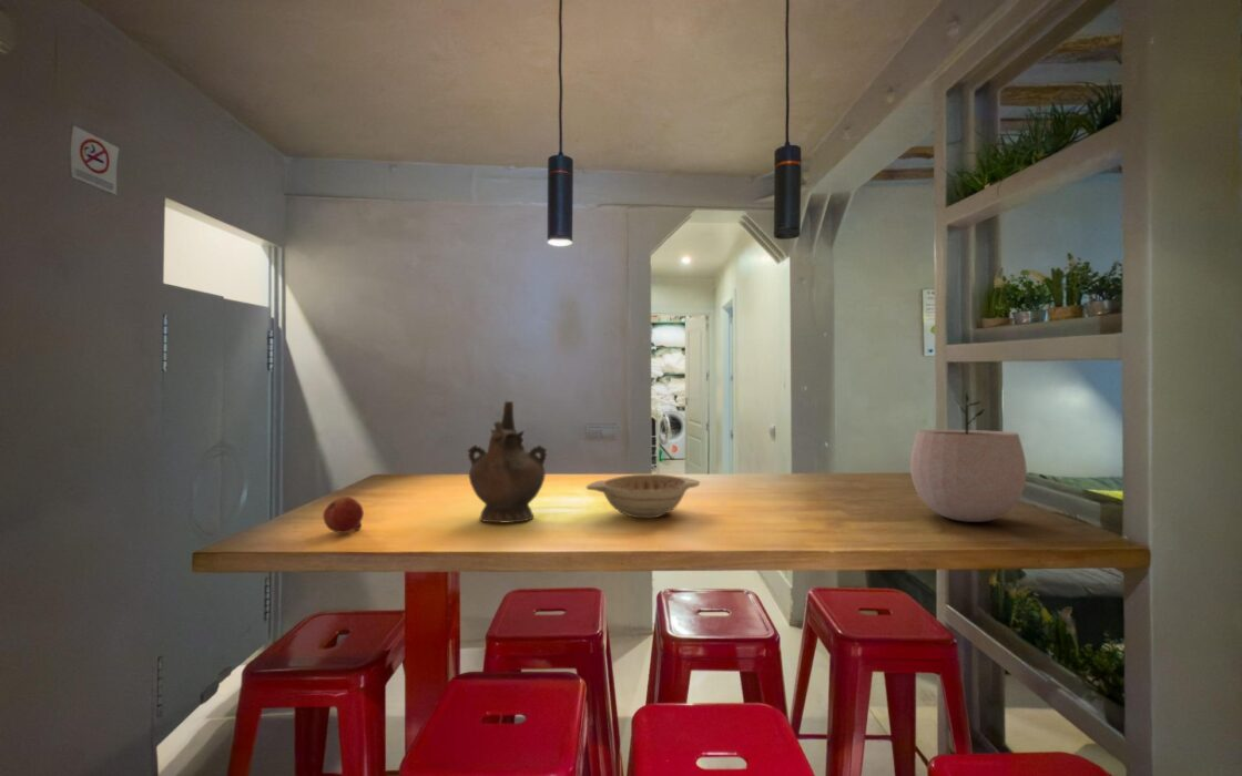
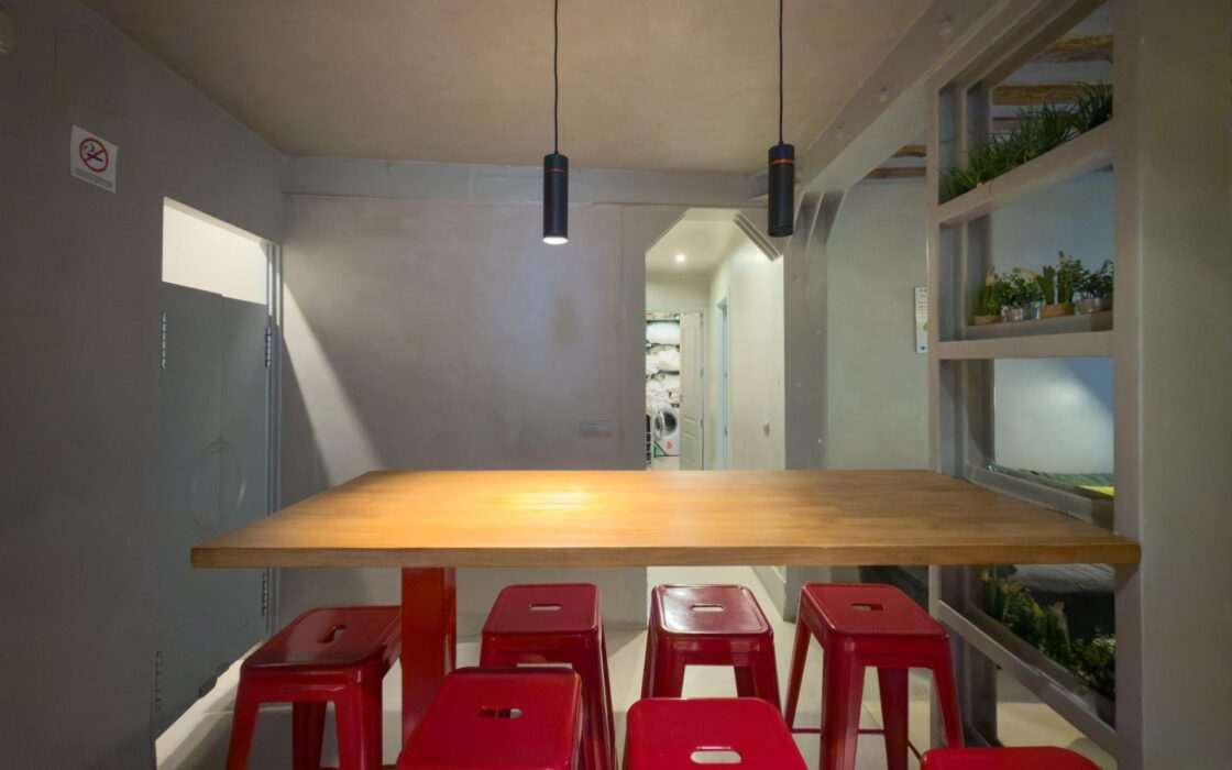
- fruit [322,496,365,534]
- decorative bowl [586,473,701,519]
- plant pot [909,392,1028,523]
- ceremonial vessel [467,400,548,523]
